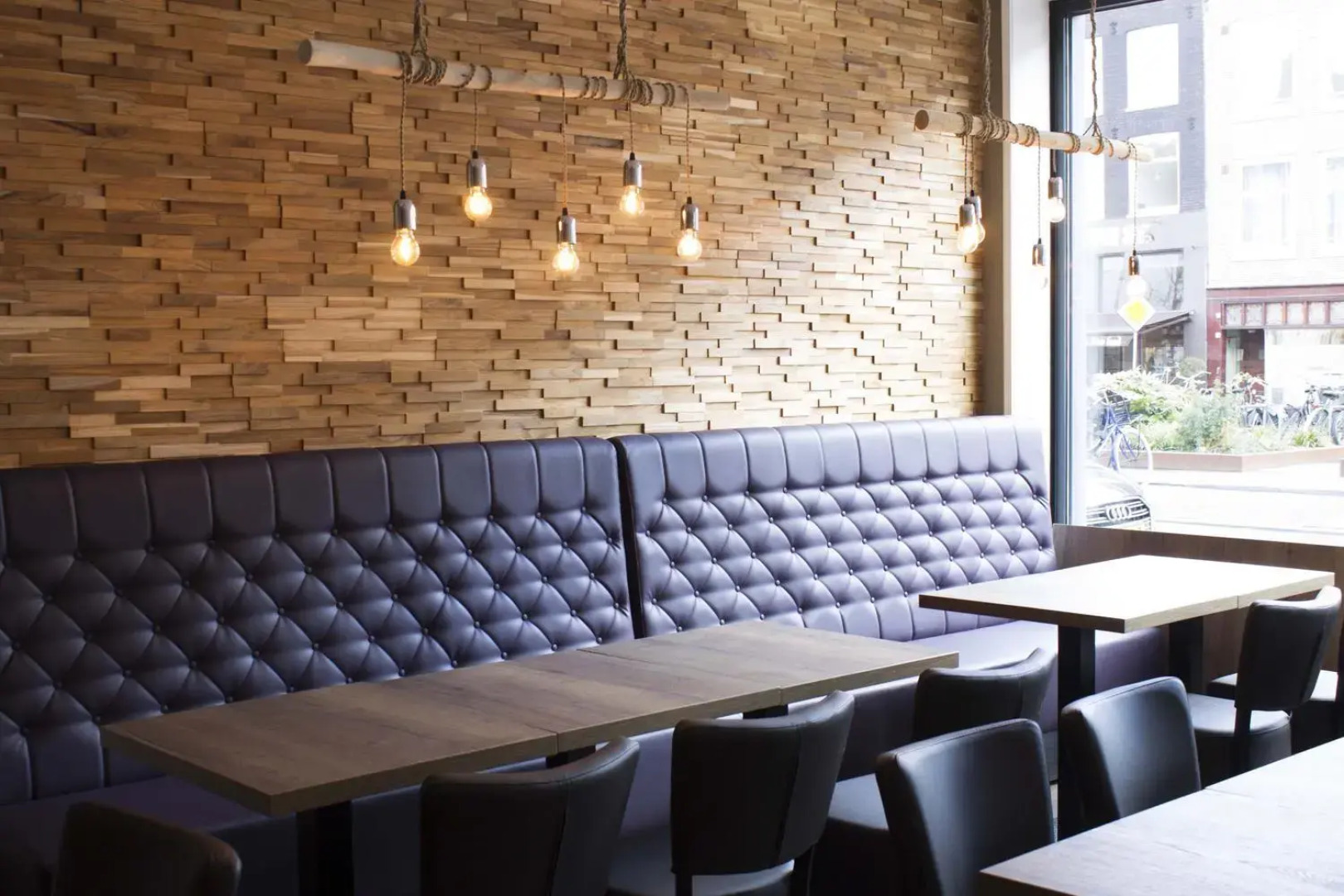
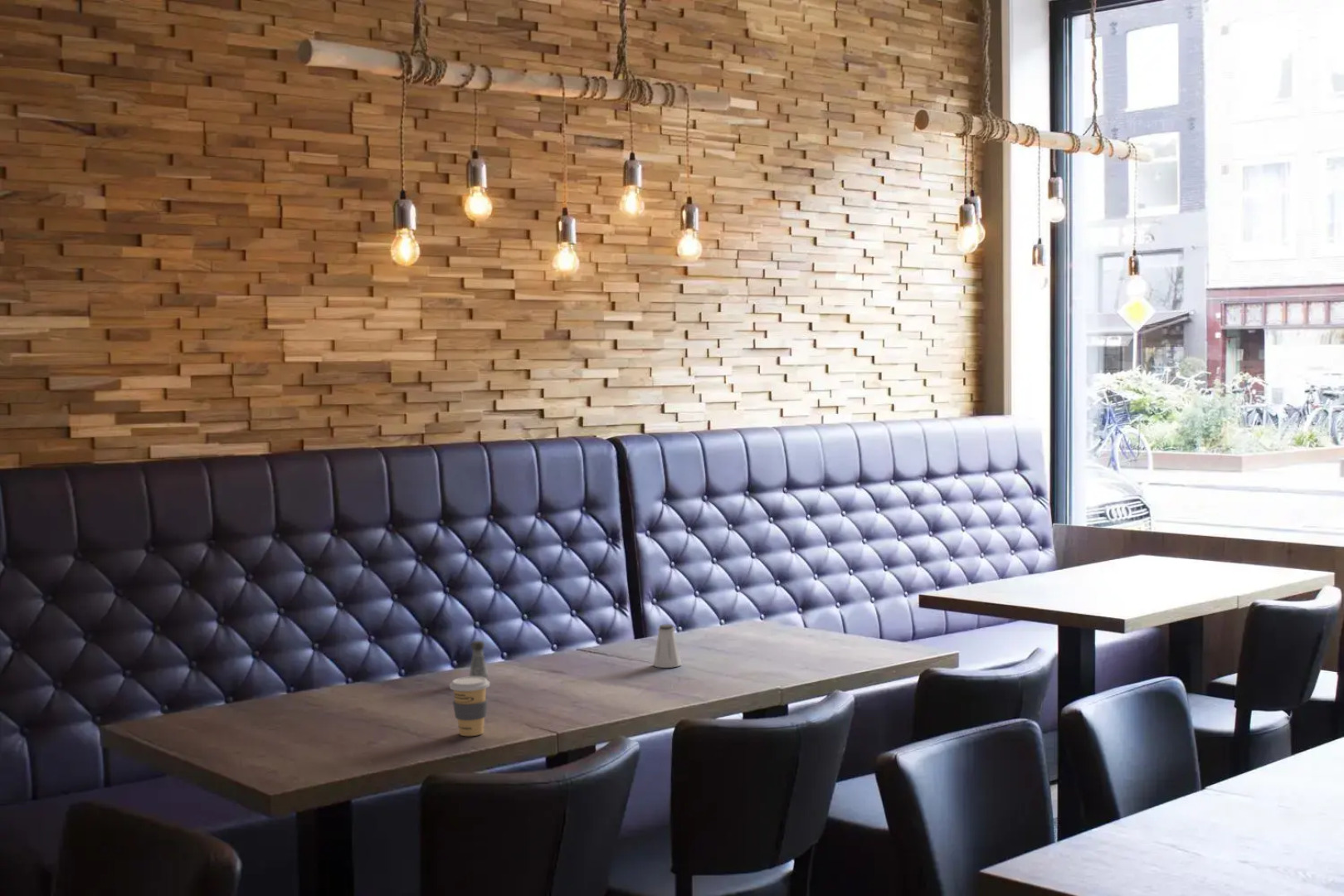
+ saltshaker [653,623,682,669]
+ salt shaker [469,640,489,679]
+ coffee cup [449,676,490,737]
